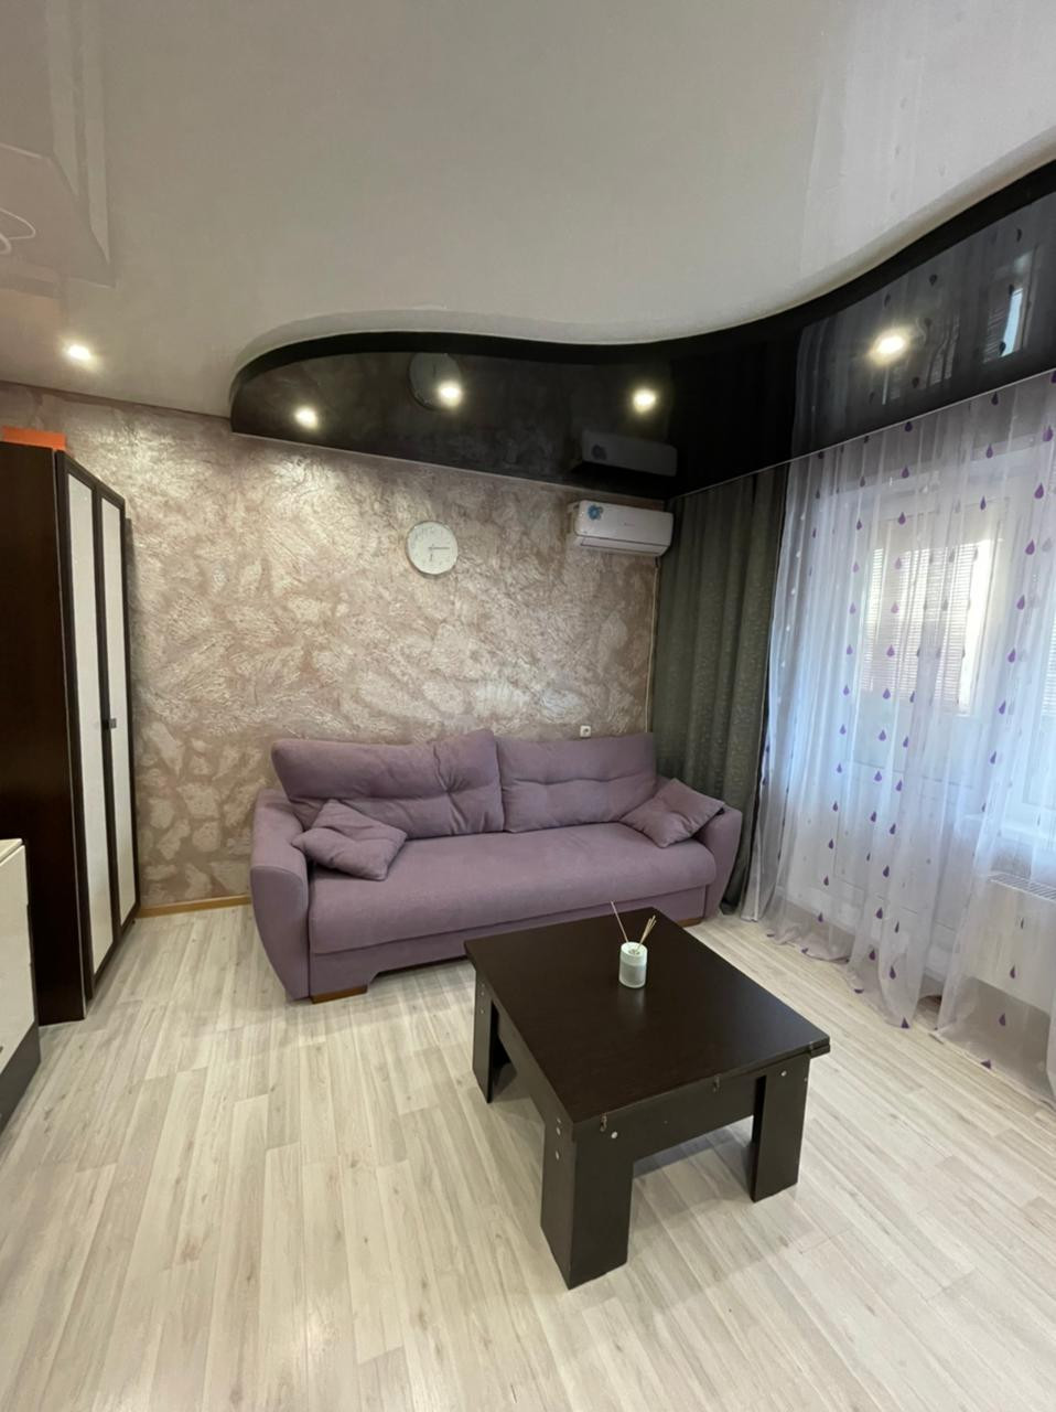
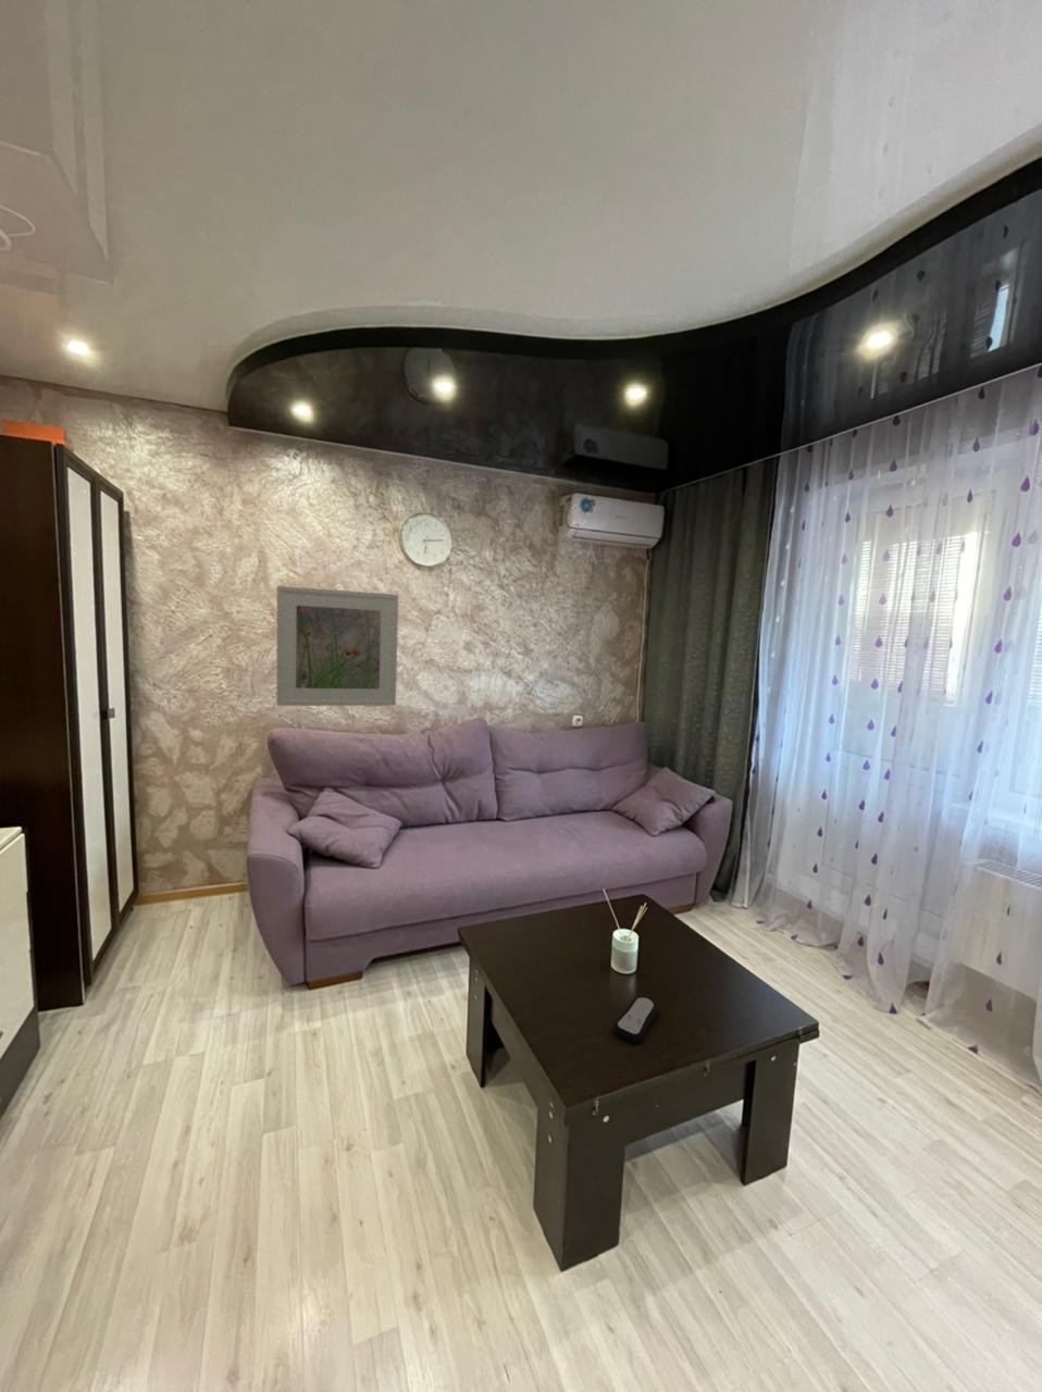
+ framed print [275,585,400,707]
+ remote control [612,996,658,1043]
